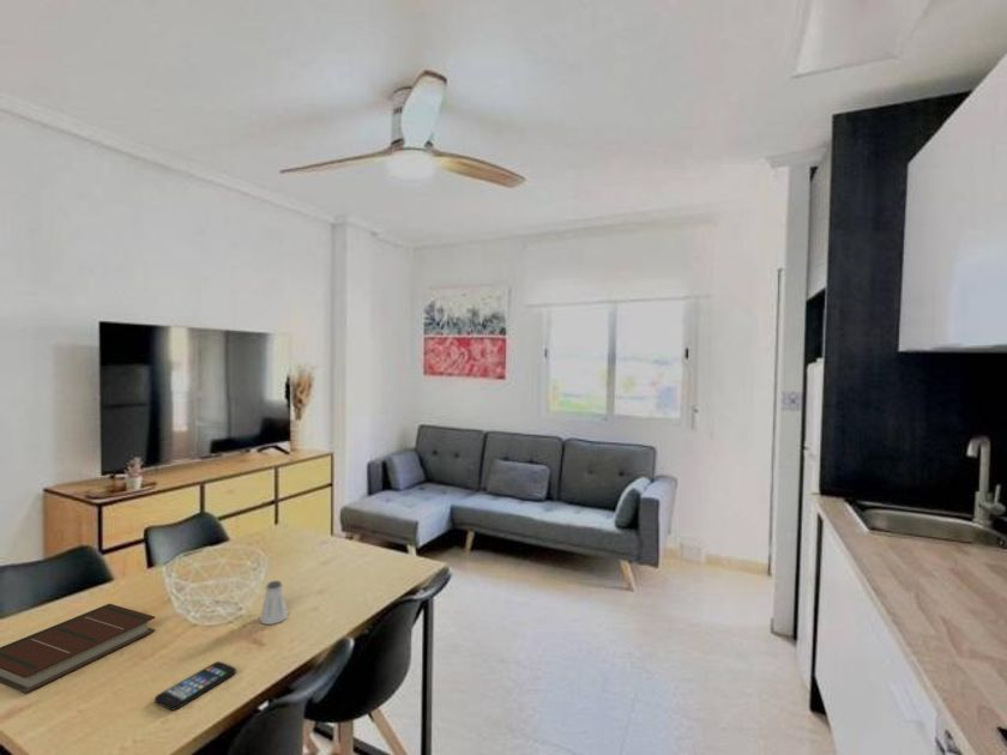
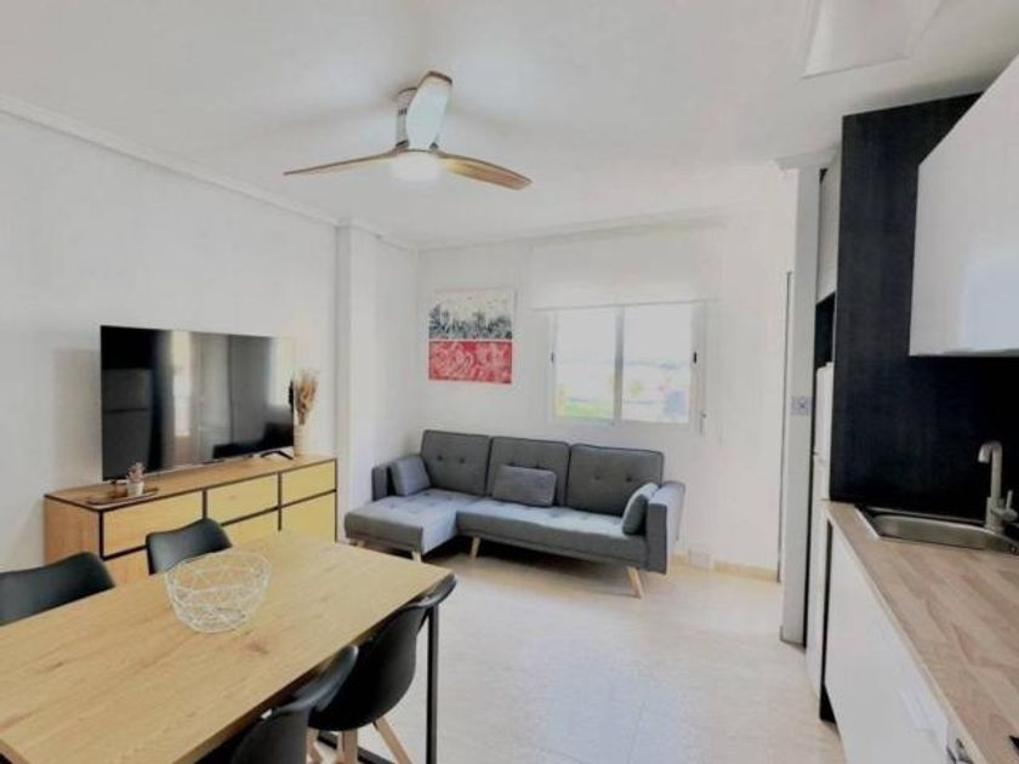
- smartphone [153,660,237,712]
- saltshaker [259,580,289,626]
- book [0,603,156,695]
